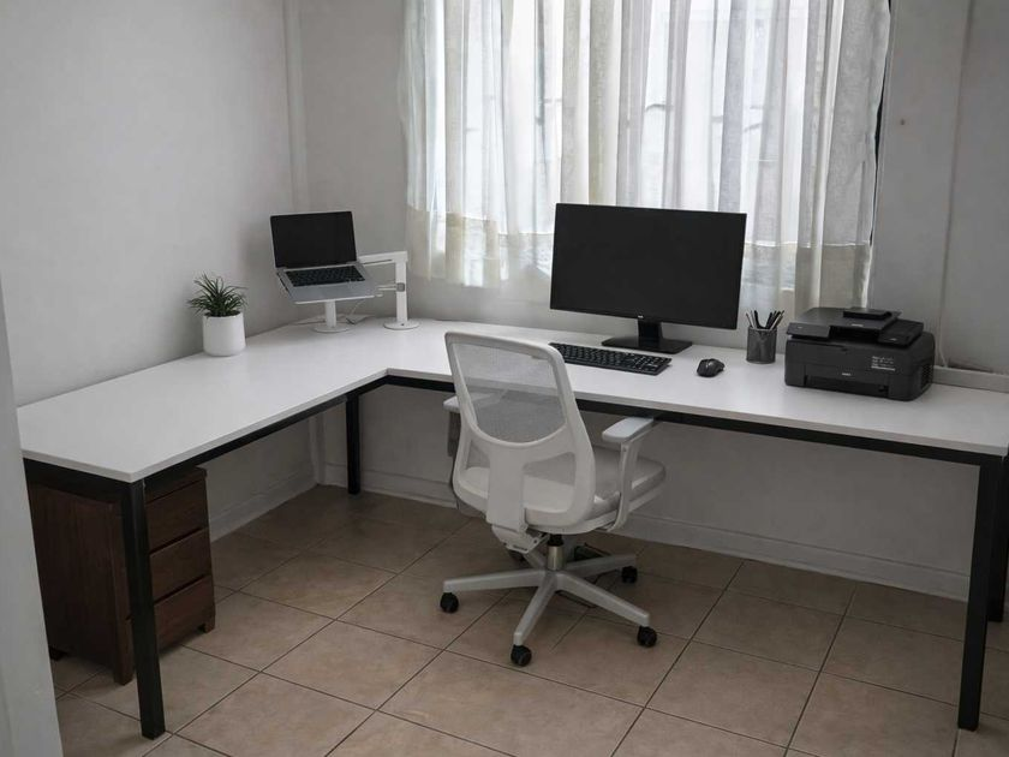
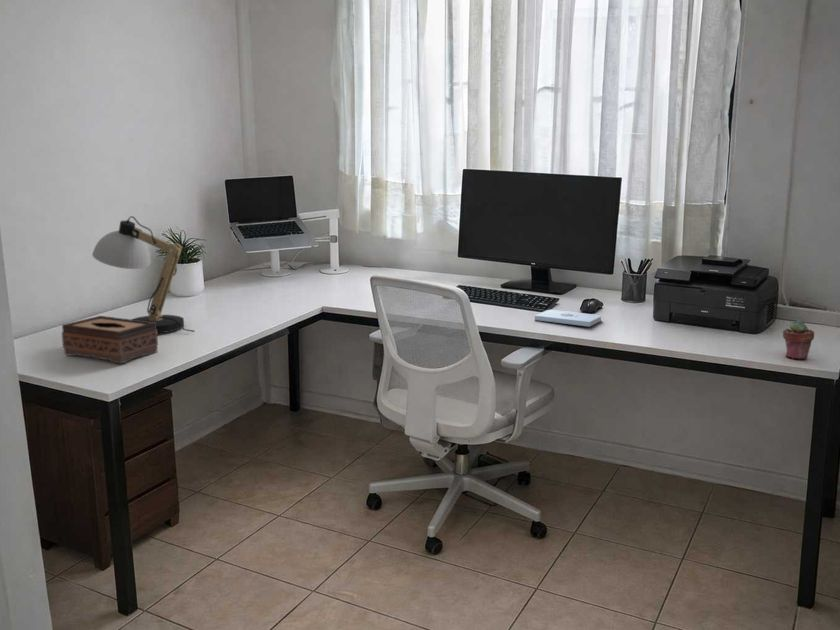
+ tissue box [61,315,159,364]
+ notepad [534,309,603,327]
+ desk lamp [91,215,195,334]
+ potted succulent [782,319,815,360]
